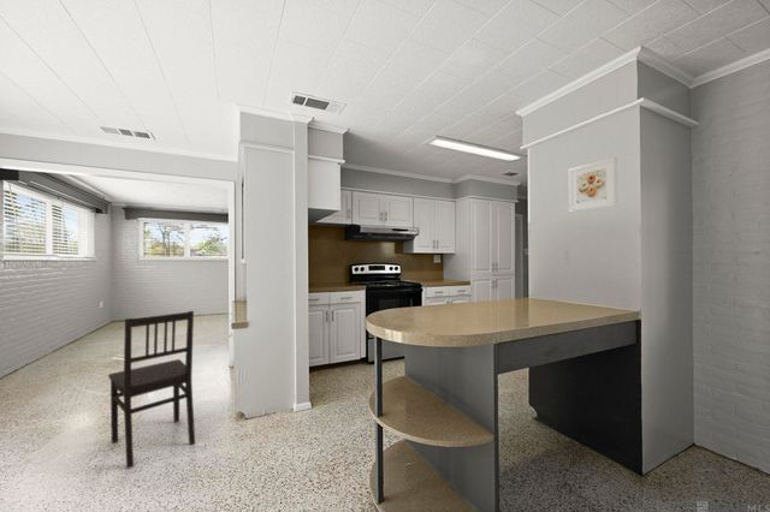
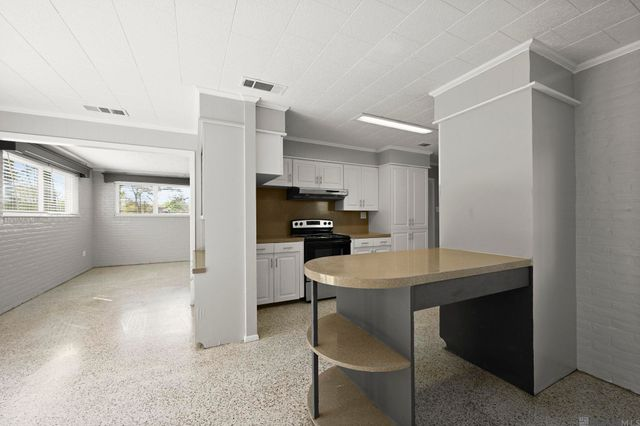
- dining chair [107,310,196,470]
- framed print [567,156,618,214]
